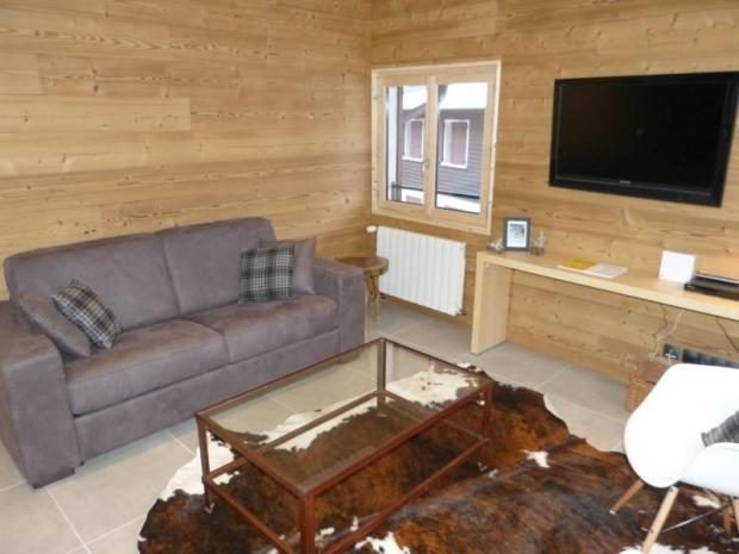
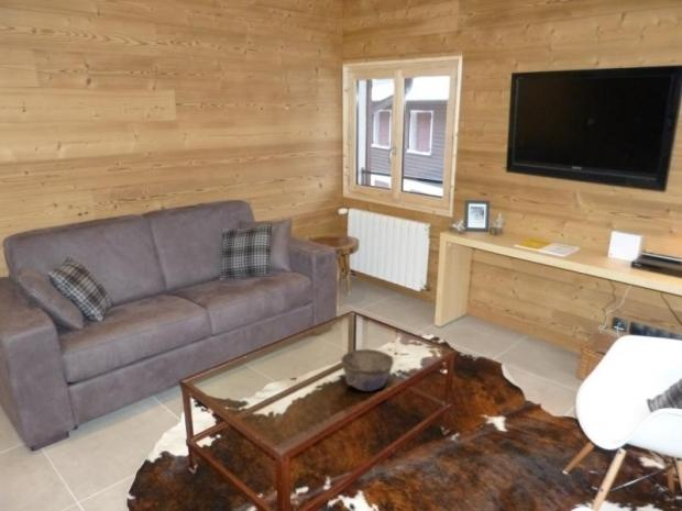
+ bowl [340,348,395,392]
